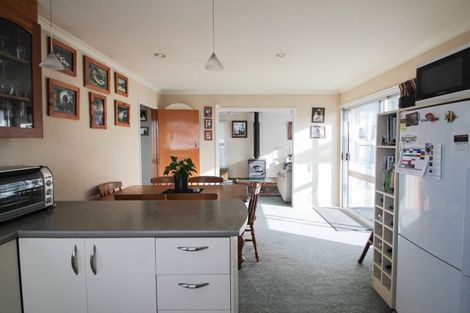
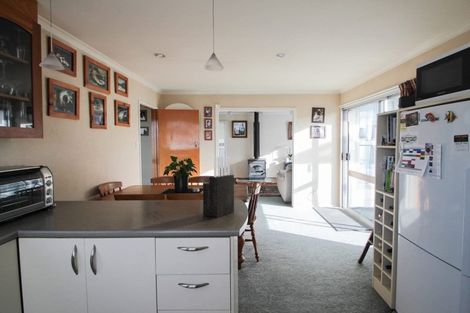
+ knife block [202,155,235,218]
